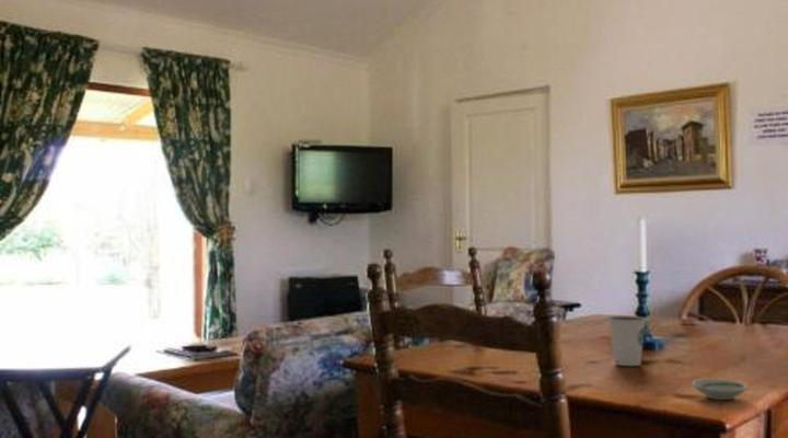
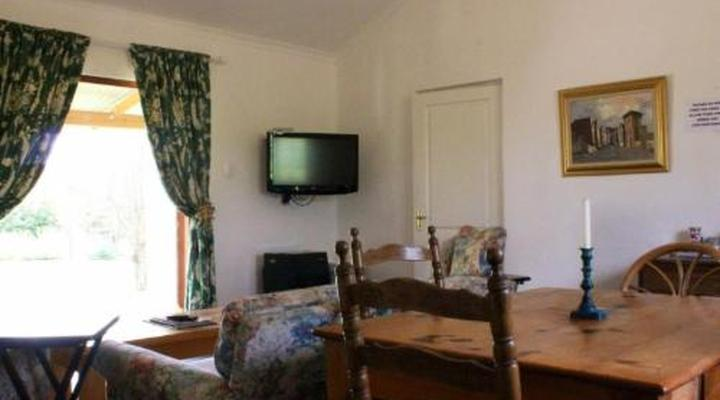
- dixie cup [607,314,647,367]
- saucer [691,378,749,401]
